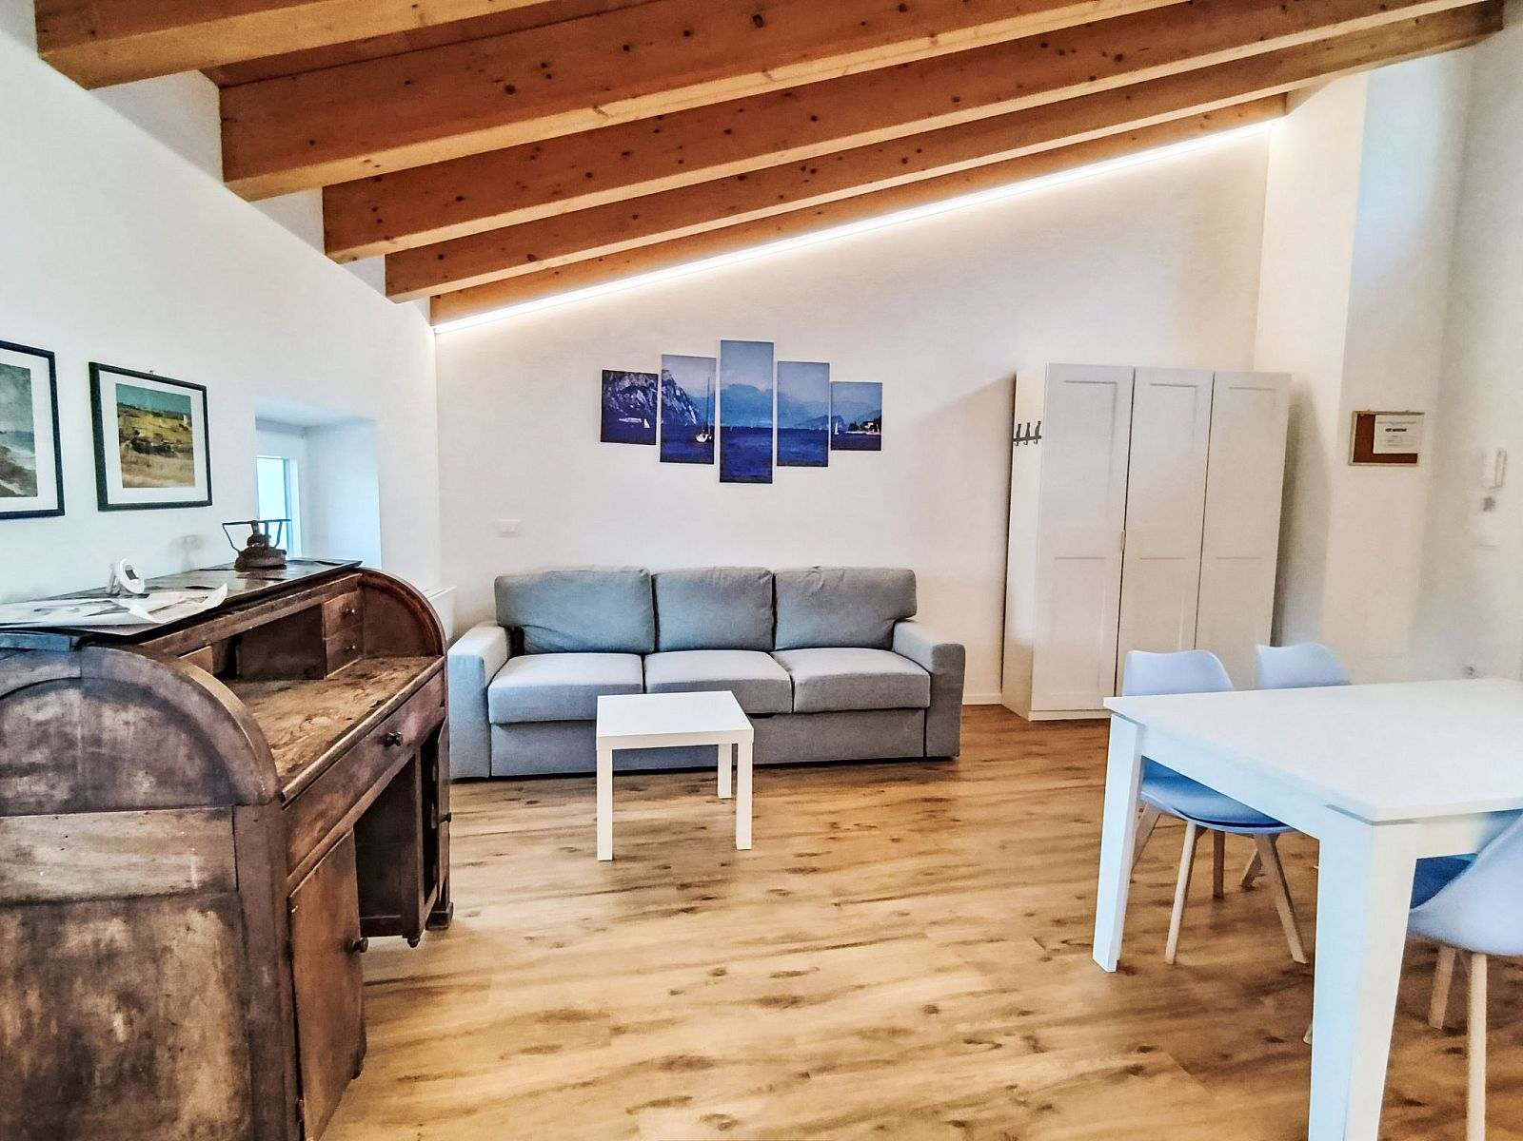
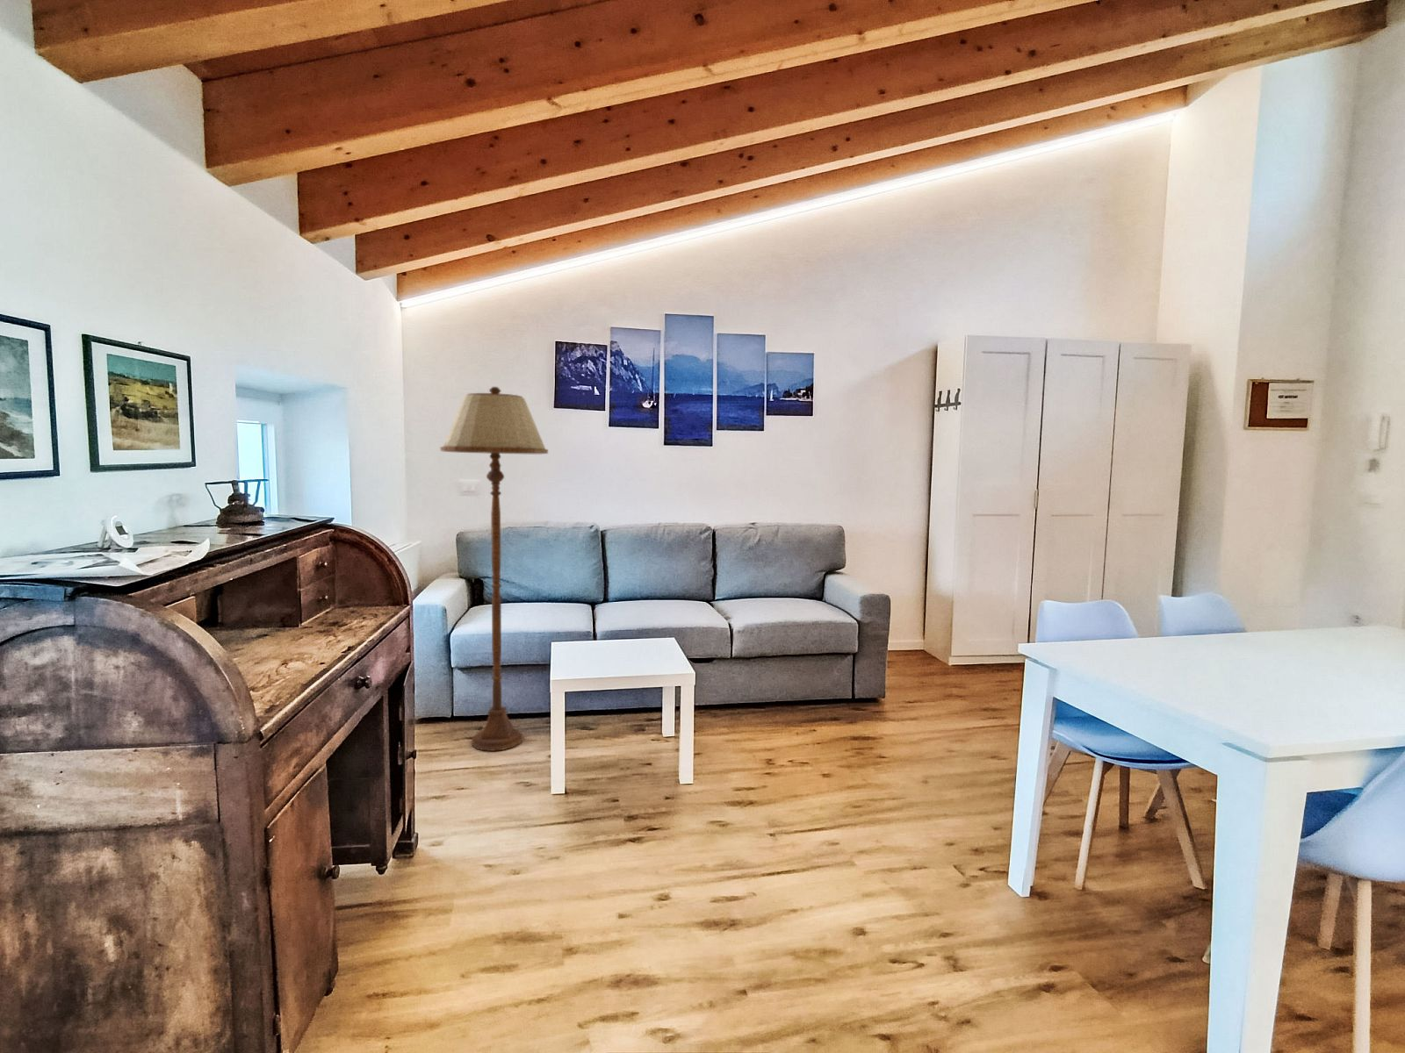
+ floor lamp [439,386,549,752]
